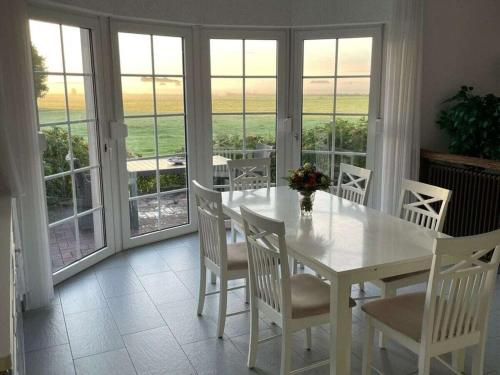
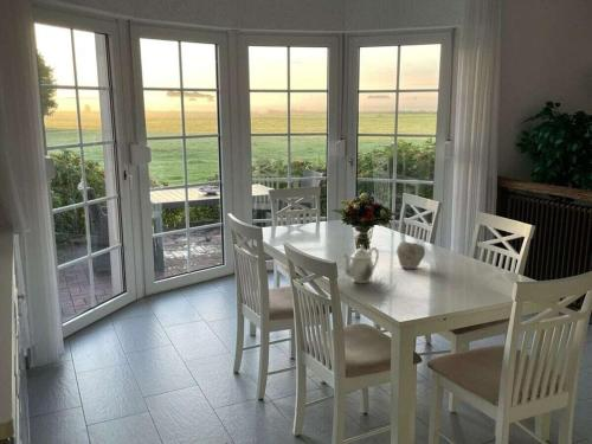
+ bowl [395,240,426,270]
+ teapot [342,244,380,284]
